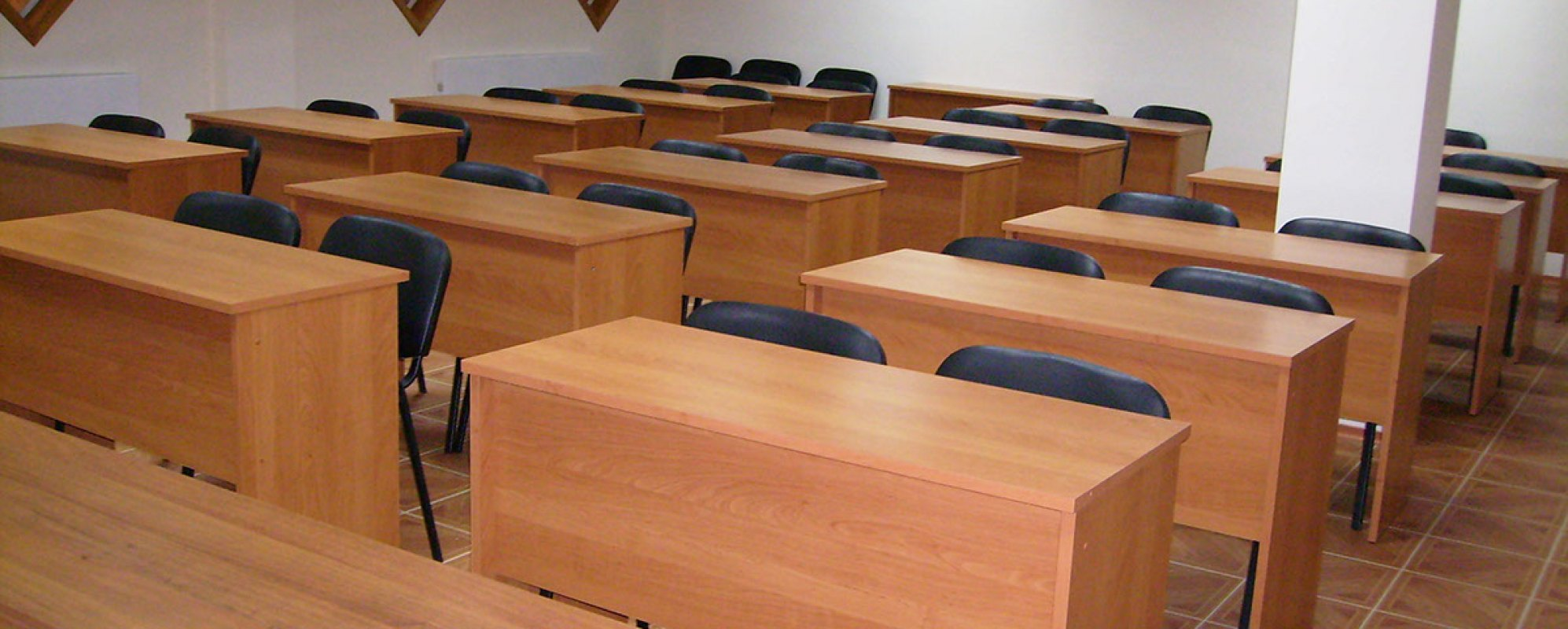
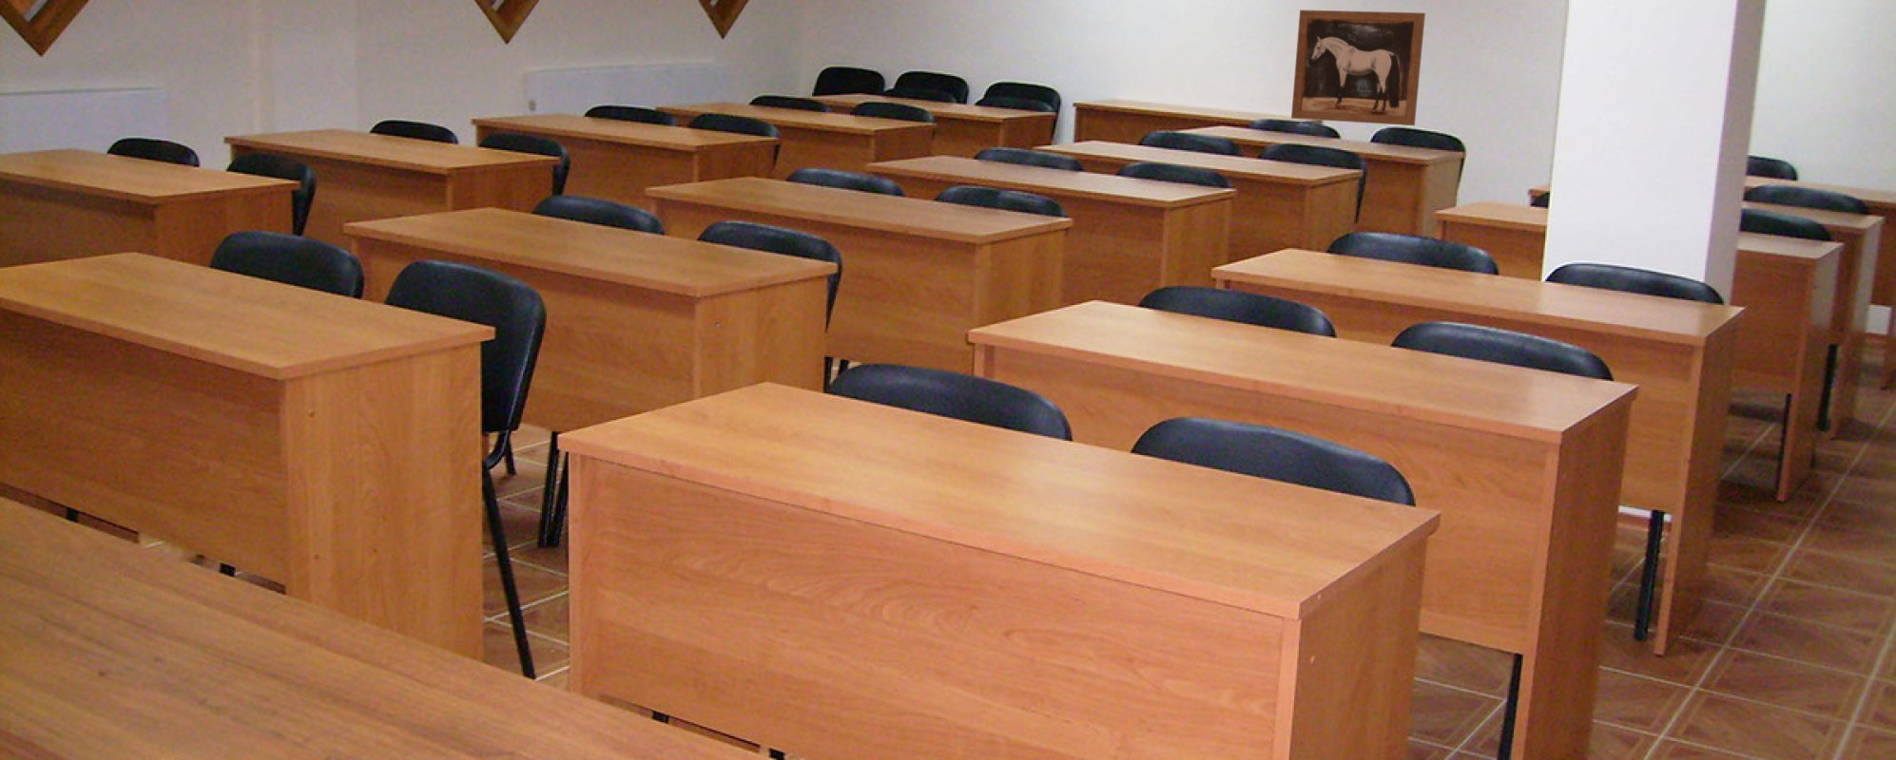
+ wall art [1290,8,1427,127]
